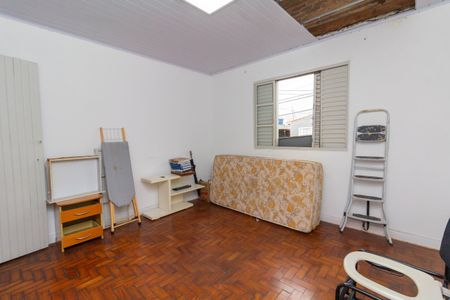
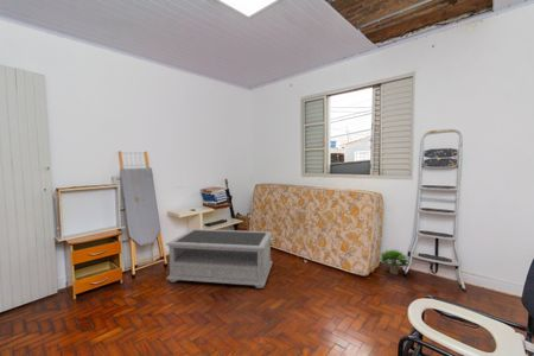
+ coffee table [165,228,274,290]
+ potted plant [379,248,409,275]
